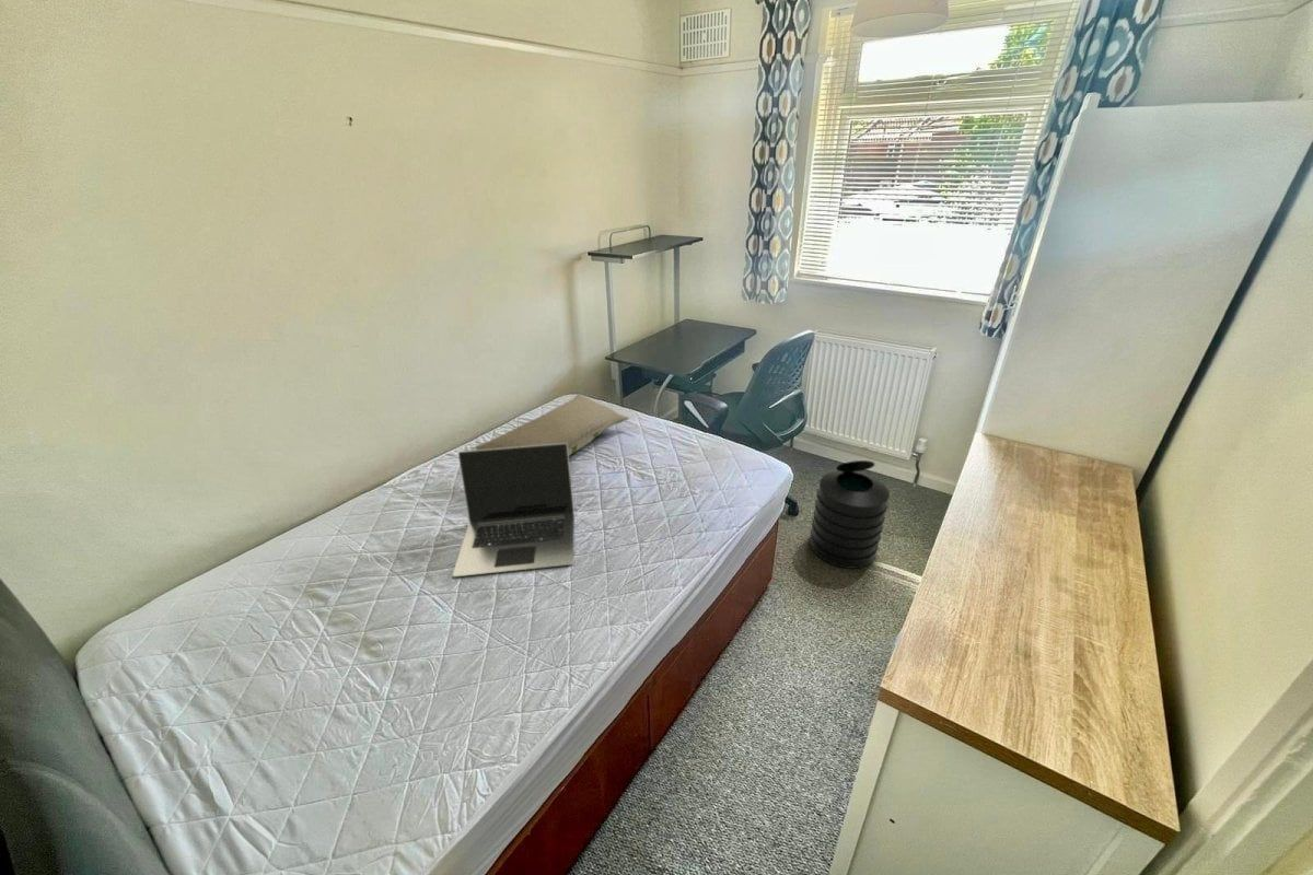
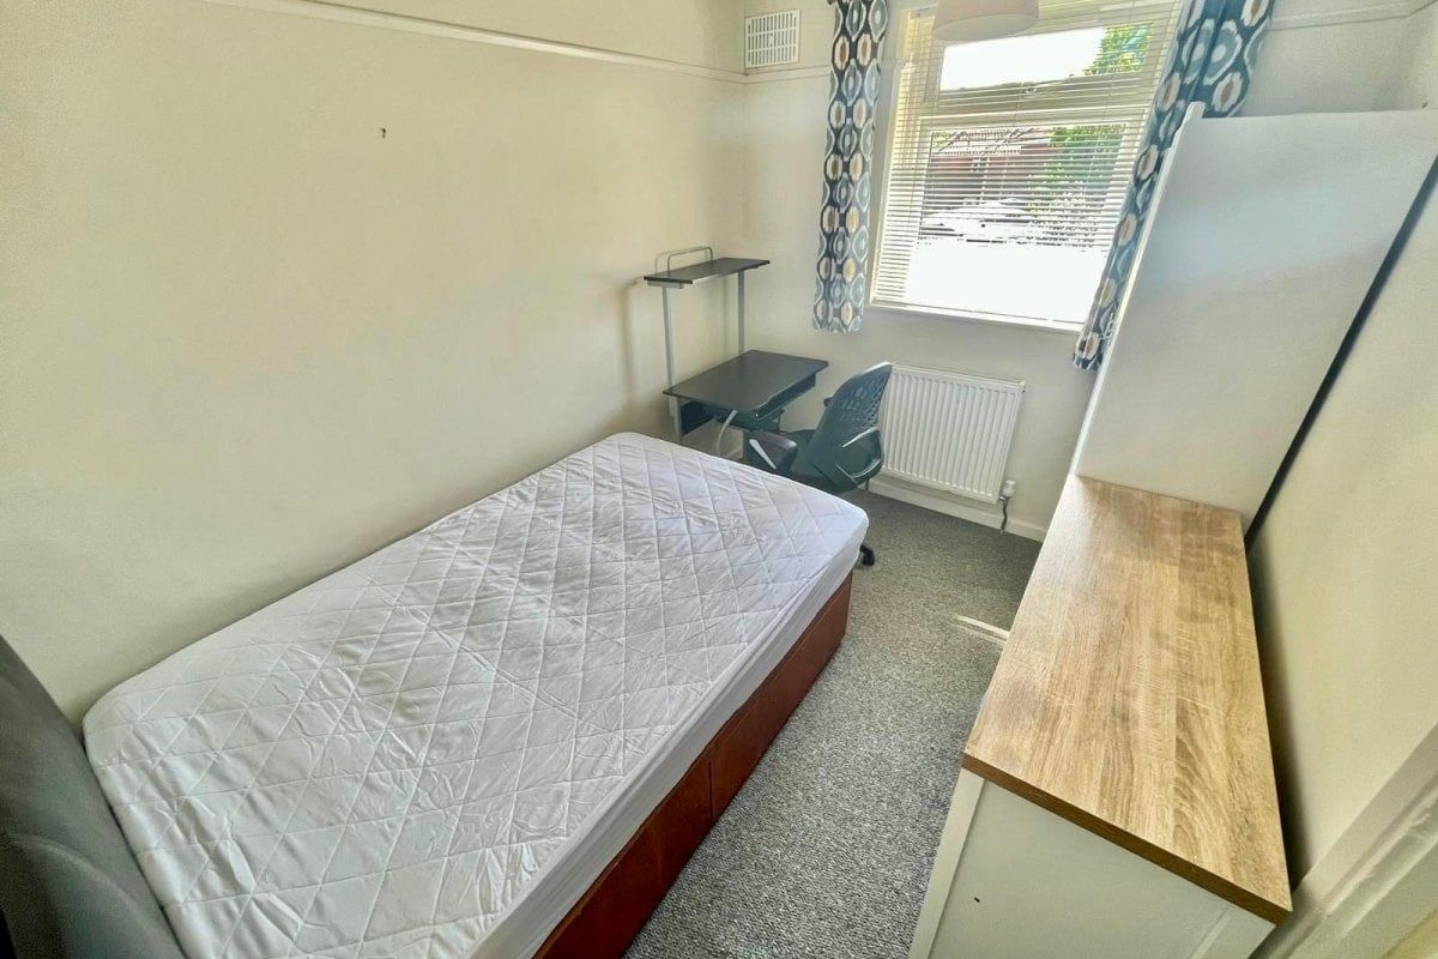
- pillow [474,393,630,457]
- trash can [810,459,891,570]
- laptop [452,443,576,578]
